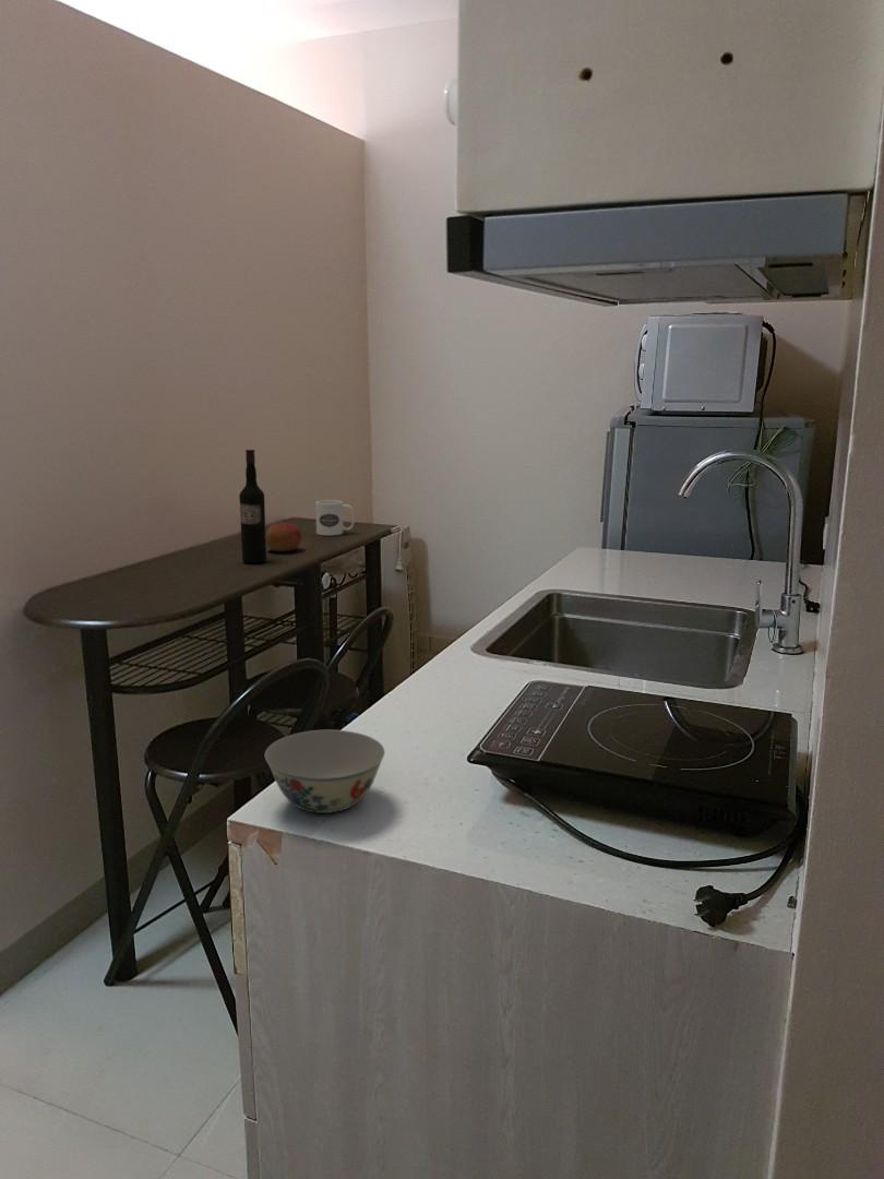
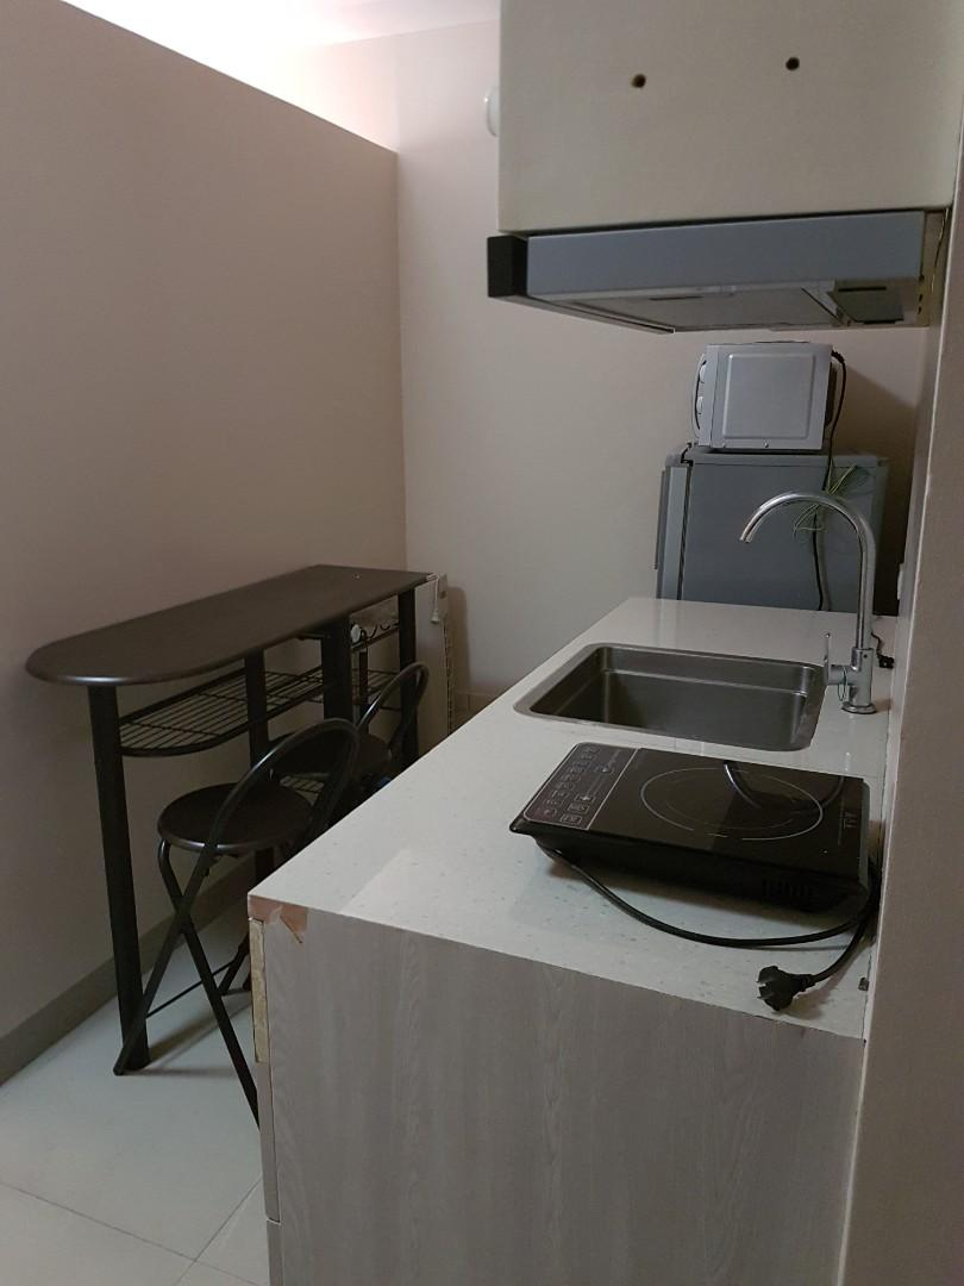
- wine bottle [238,449,267,564]
- apple [265,522,302,552]
- chinaware [264,729,385,814]
- mug [314,499,356,537]
